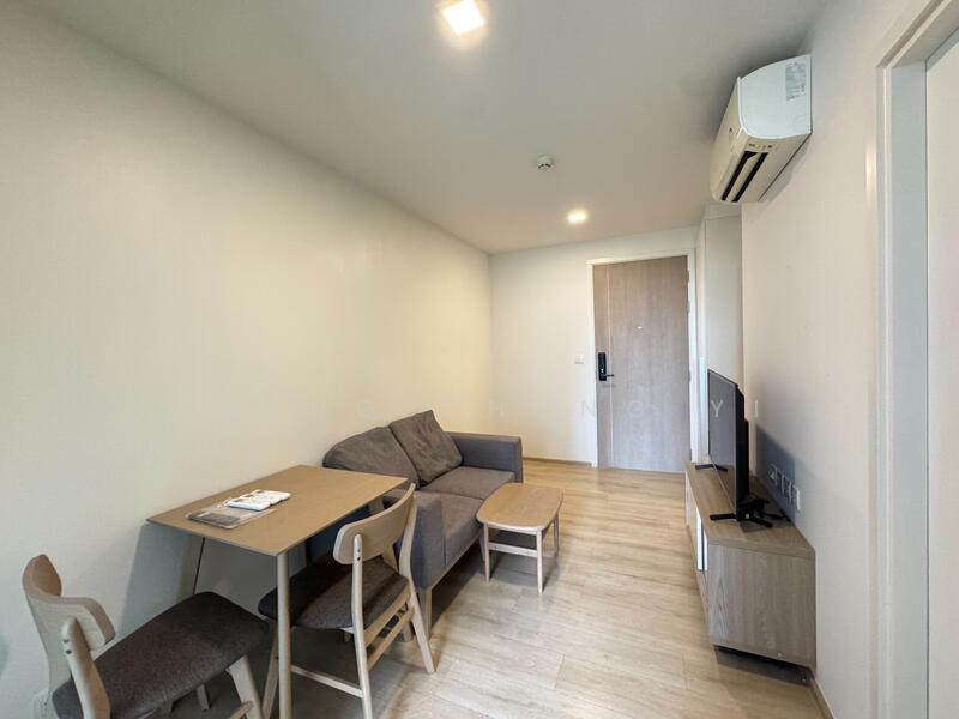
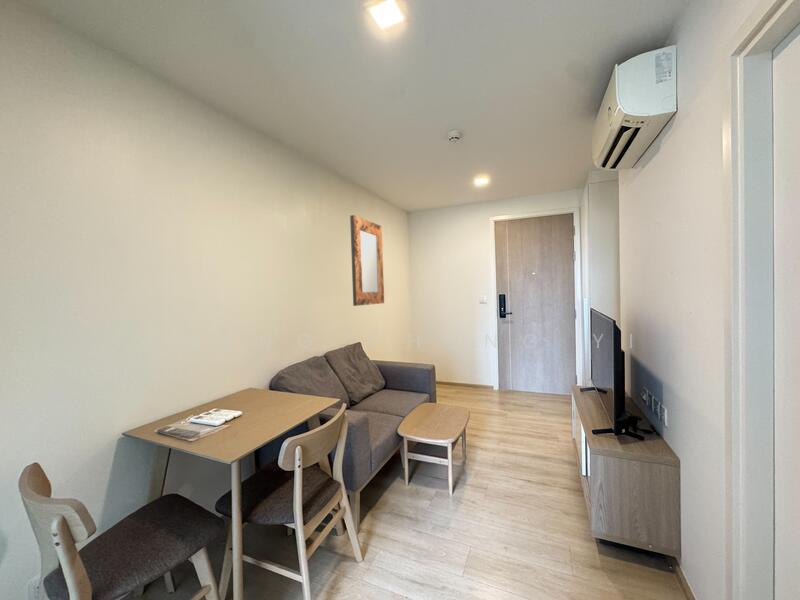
+ home mirror [349,214,385,307]
